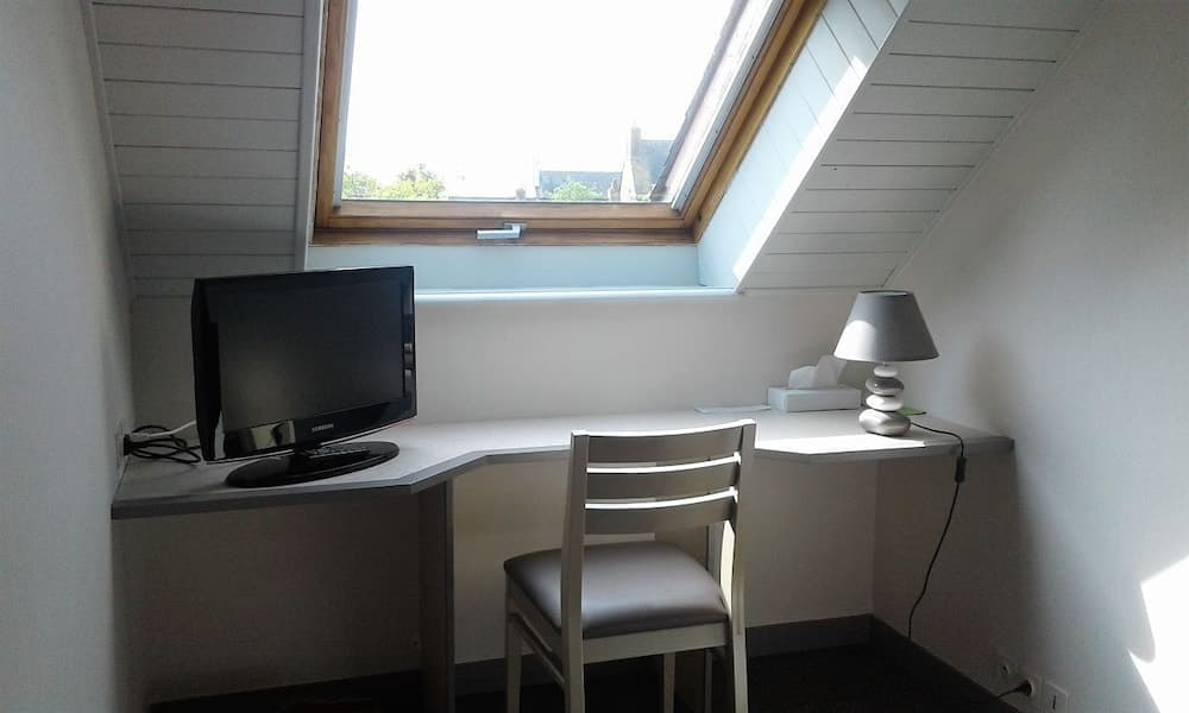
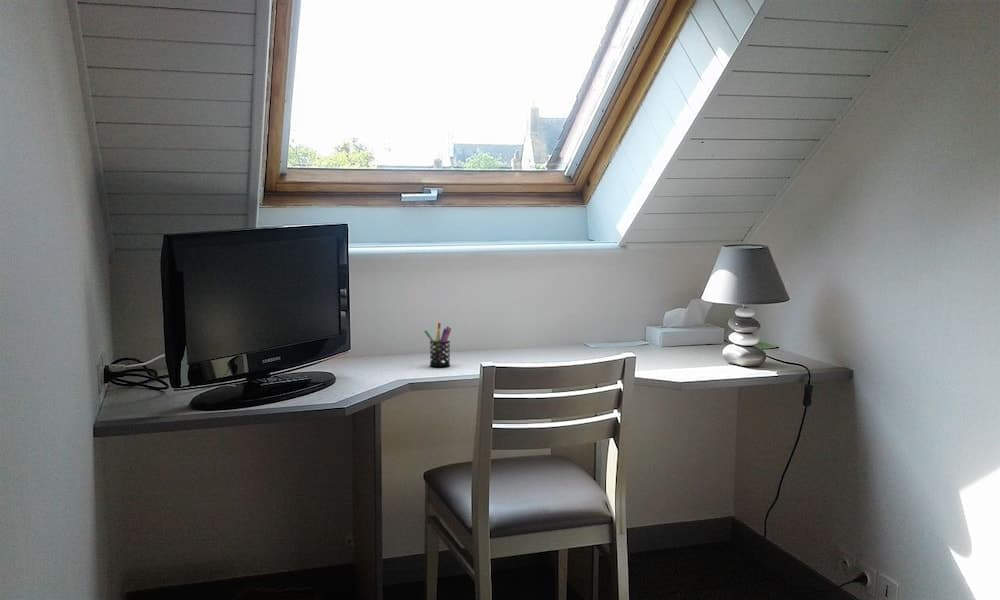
+ pen holder [423,322,452,368]
